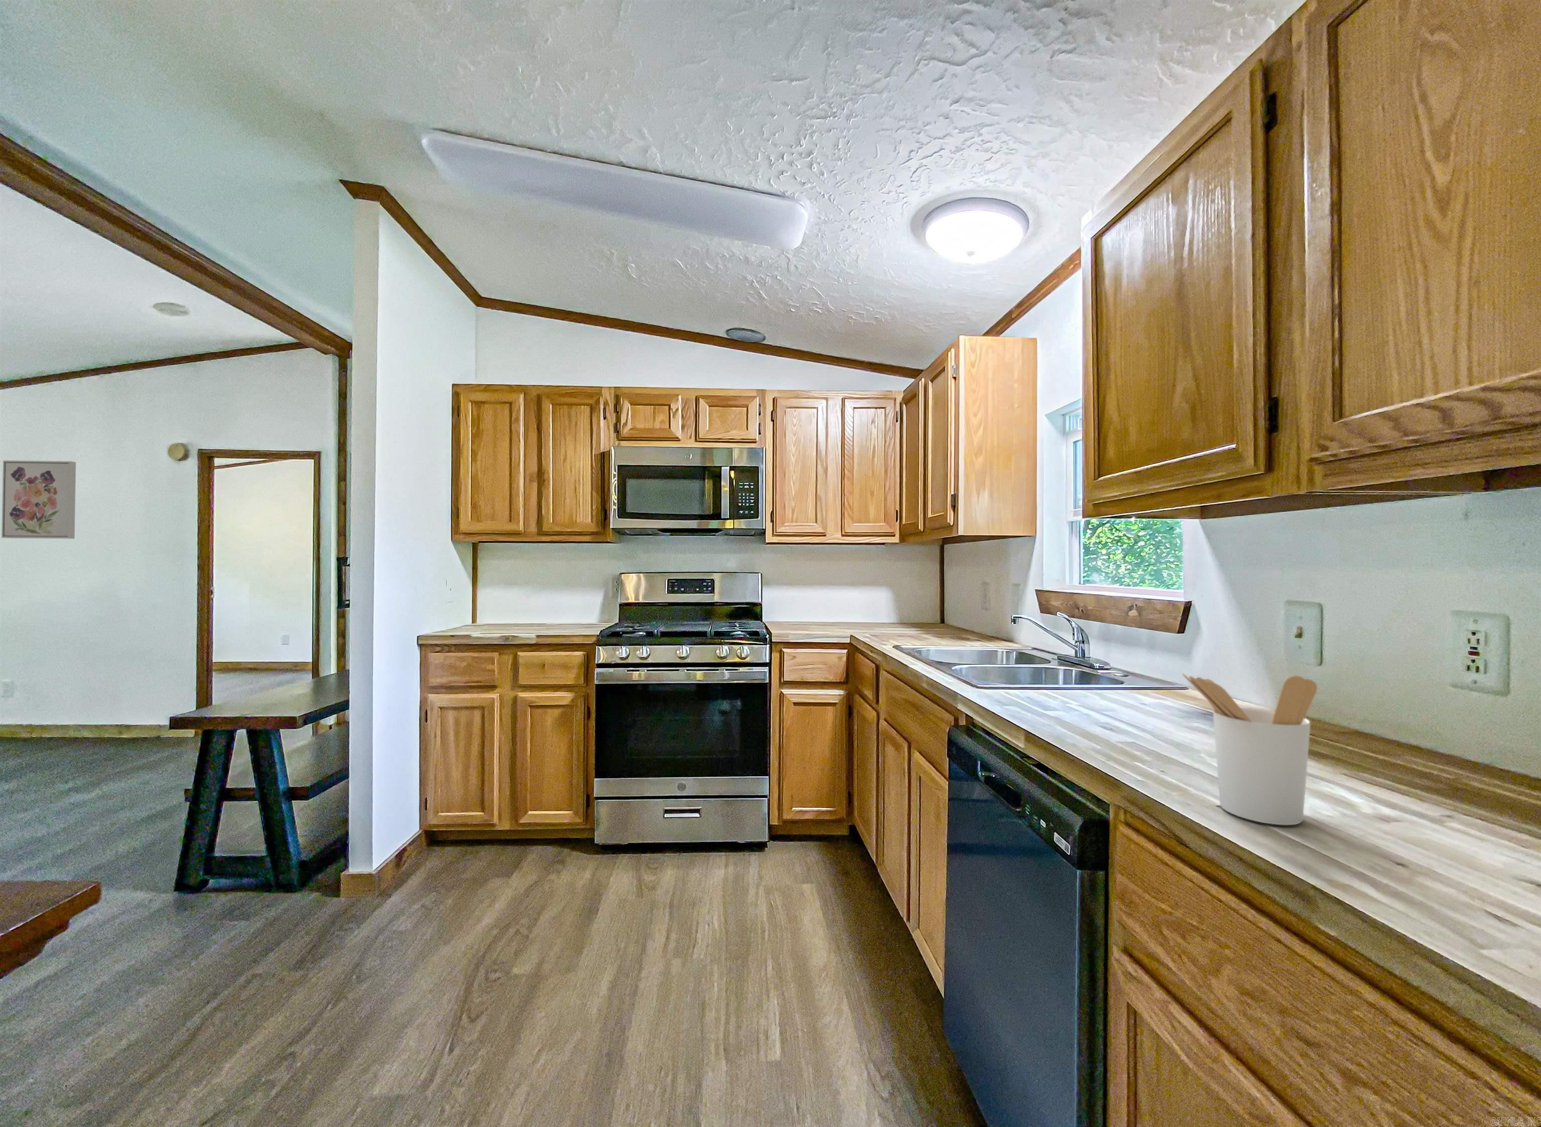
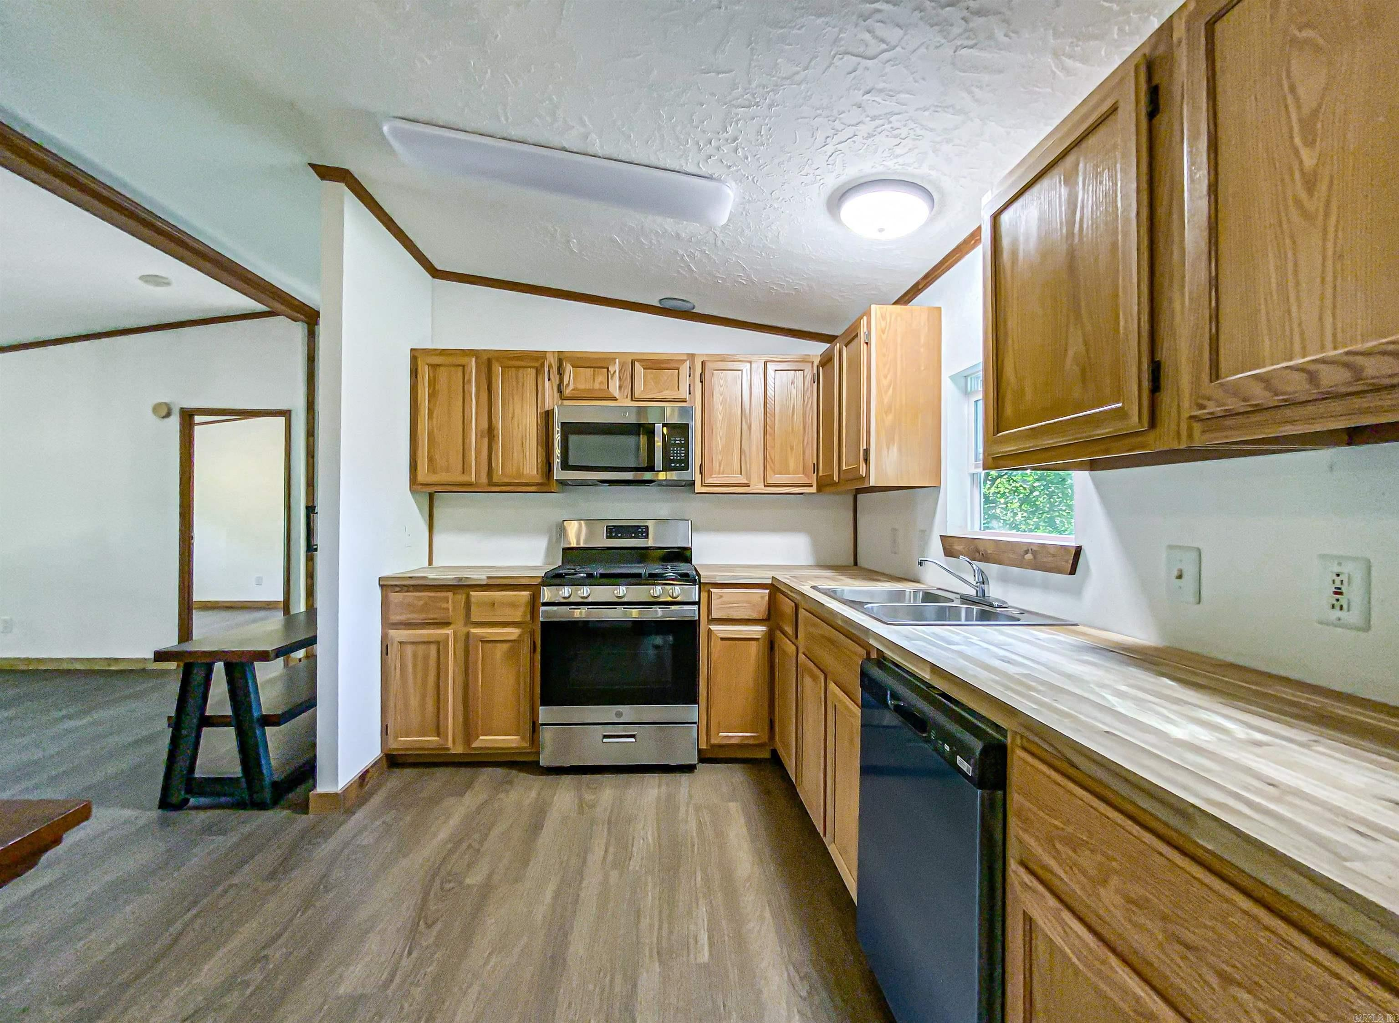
- utensil holder [1181,672,1317,826]
- wall art [1,459,77,540]
